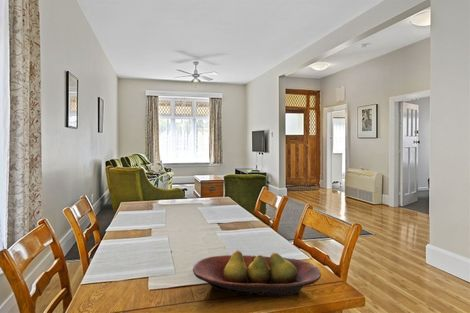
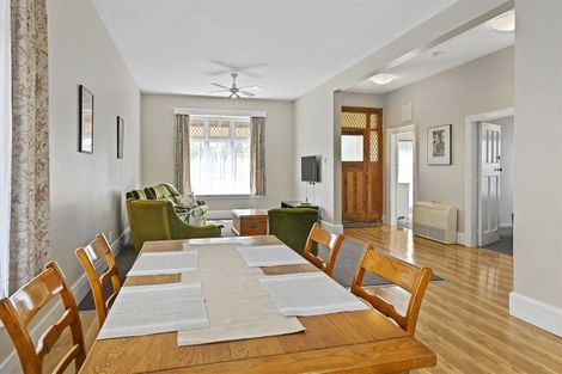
- fruit bowl [192,249,322,297]
